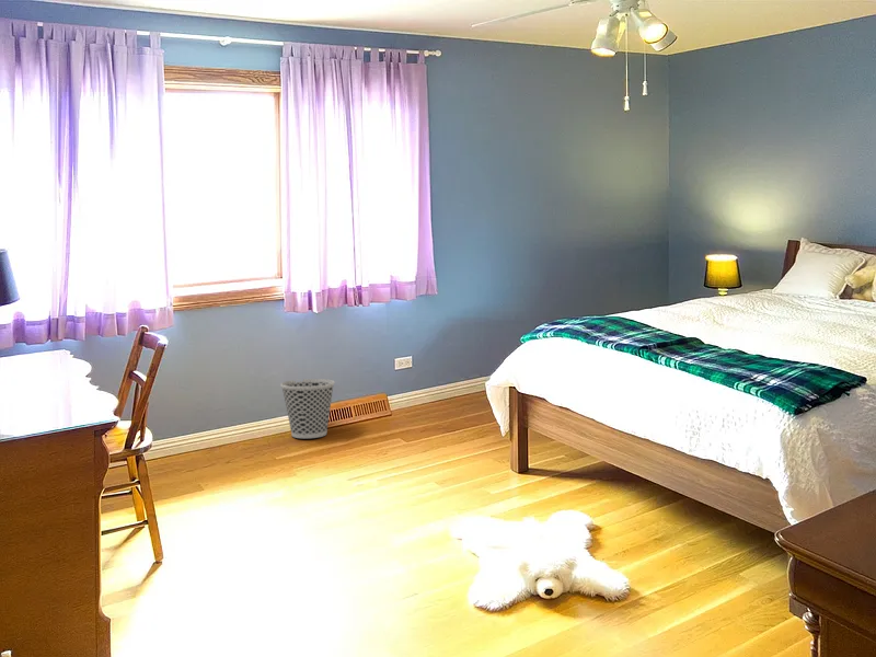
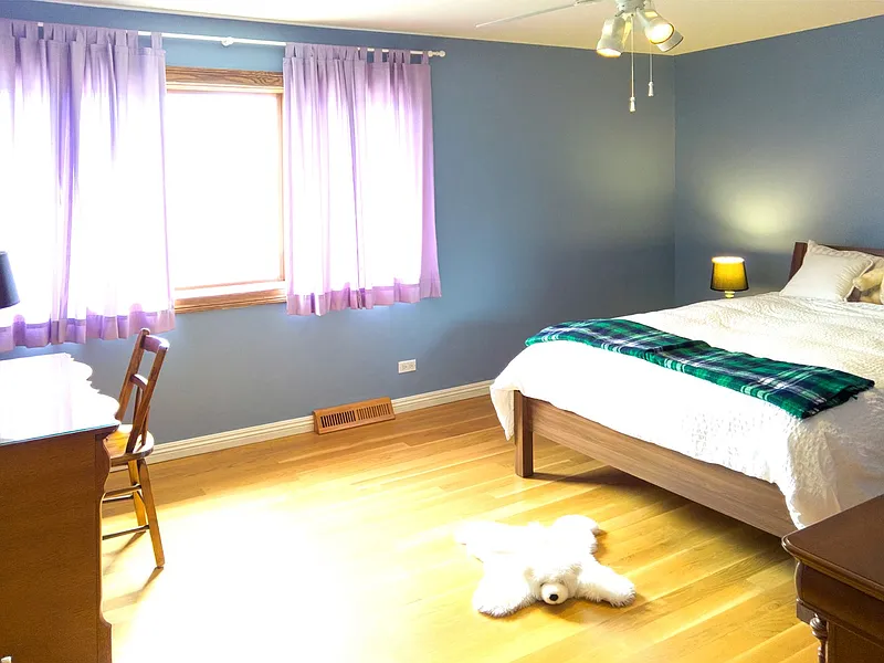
- wastebasket [279,378,336,439]
